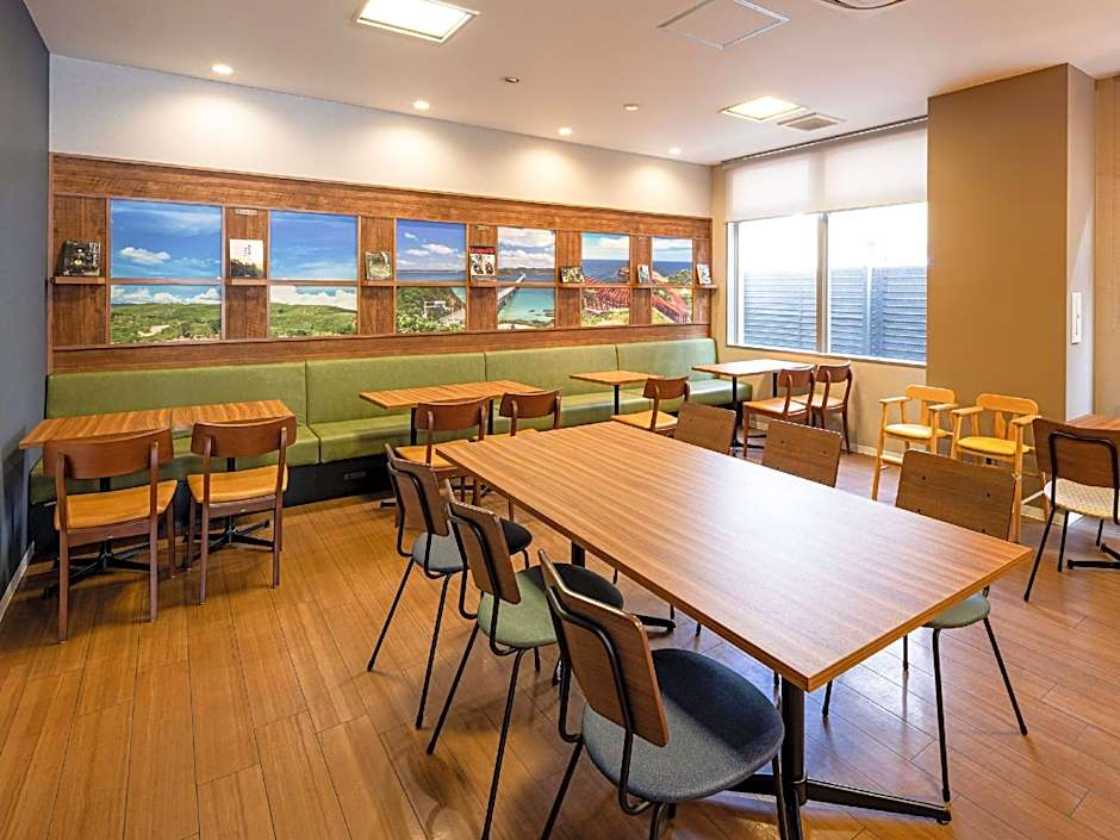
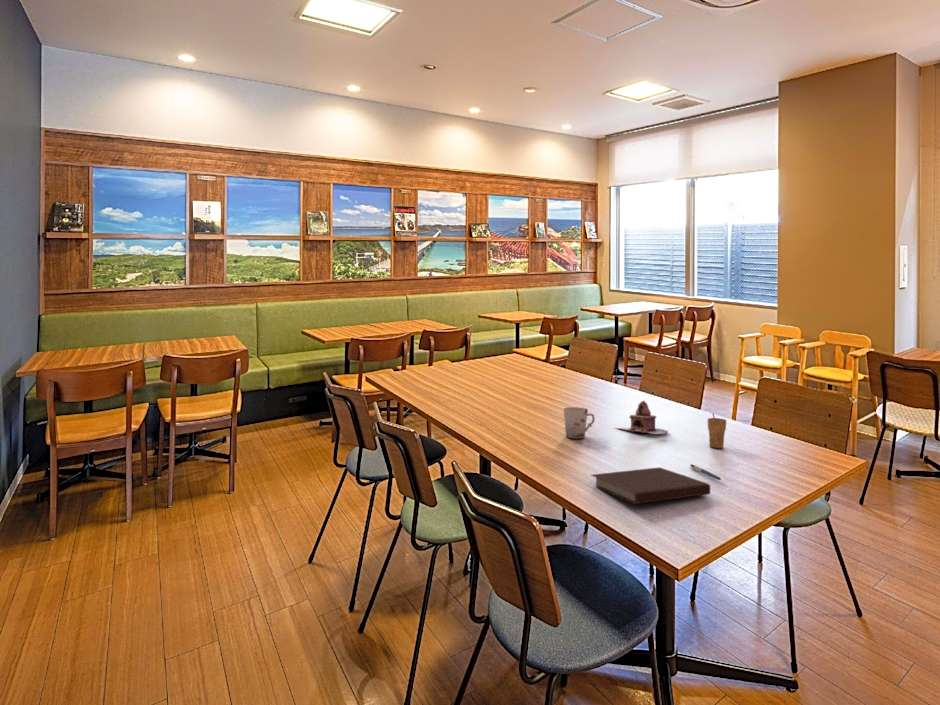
+ cup [707,412,727,449]
+ notebook [590,466,711,505]
+ pen [689,463,722,481]
+ teapot [615,400,668,435]
+ cup [562,406,596,439]
